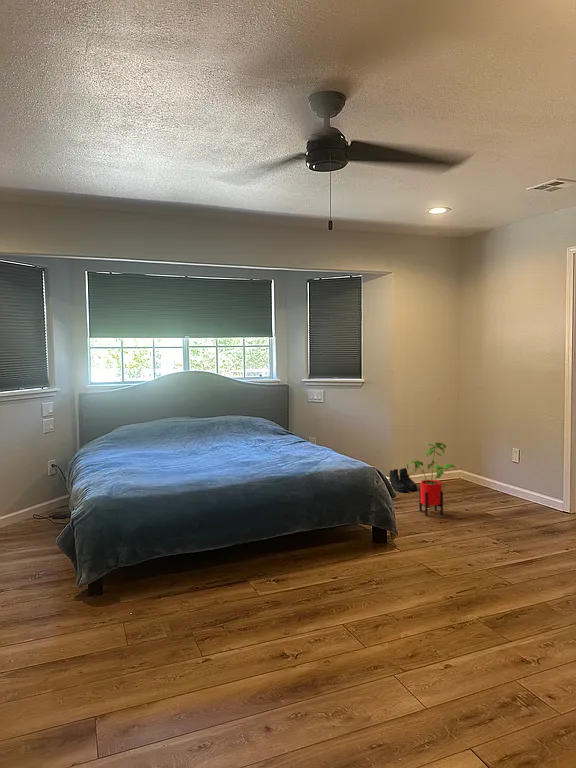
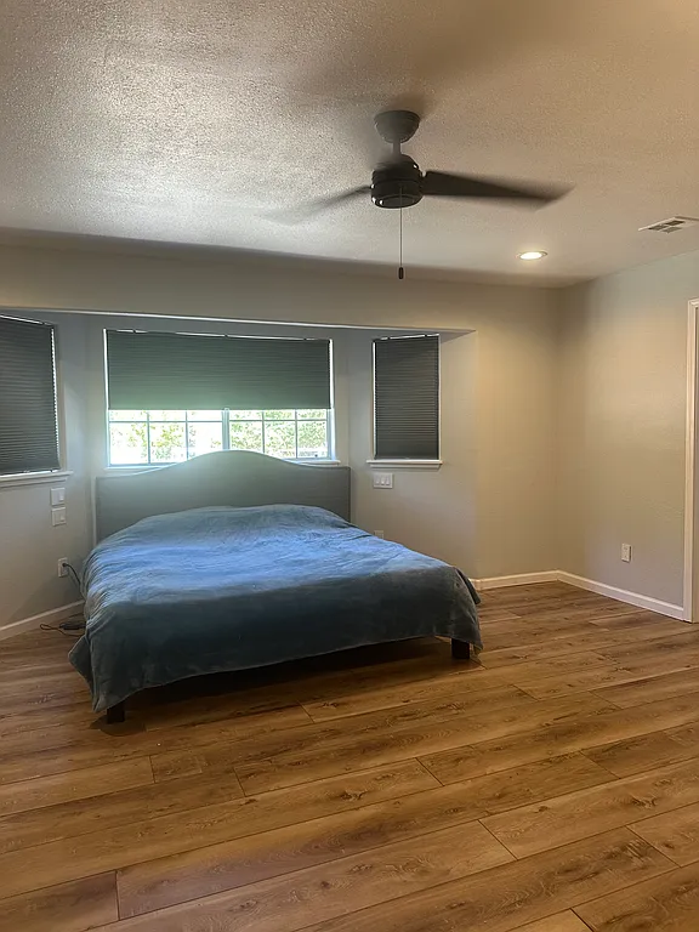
- boots [388,467,418,493]
- house plant [406,442,458,517]
